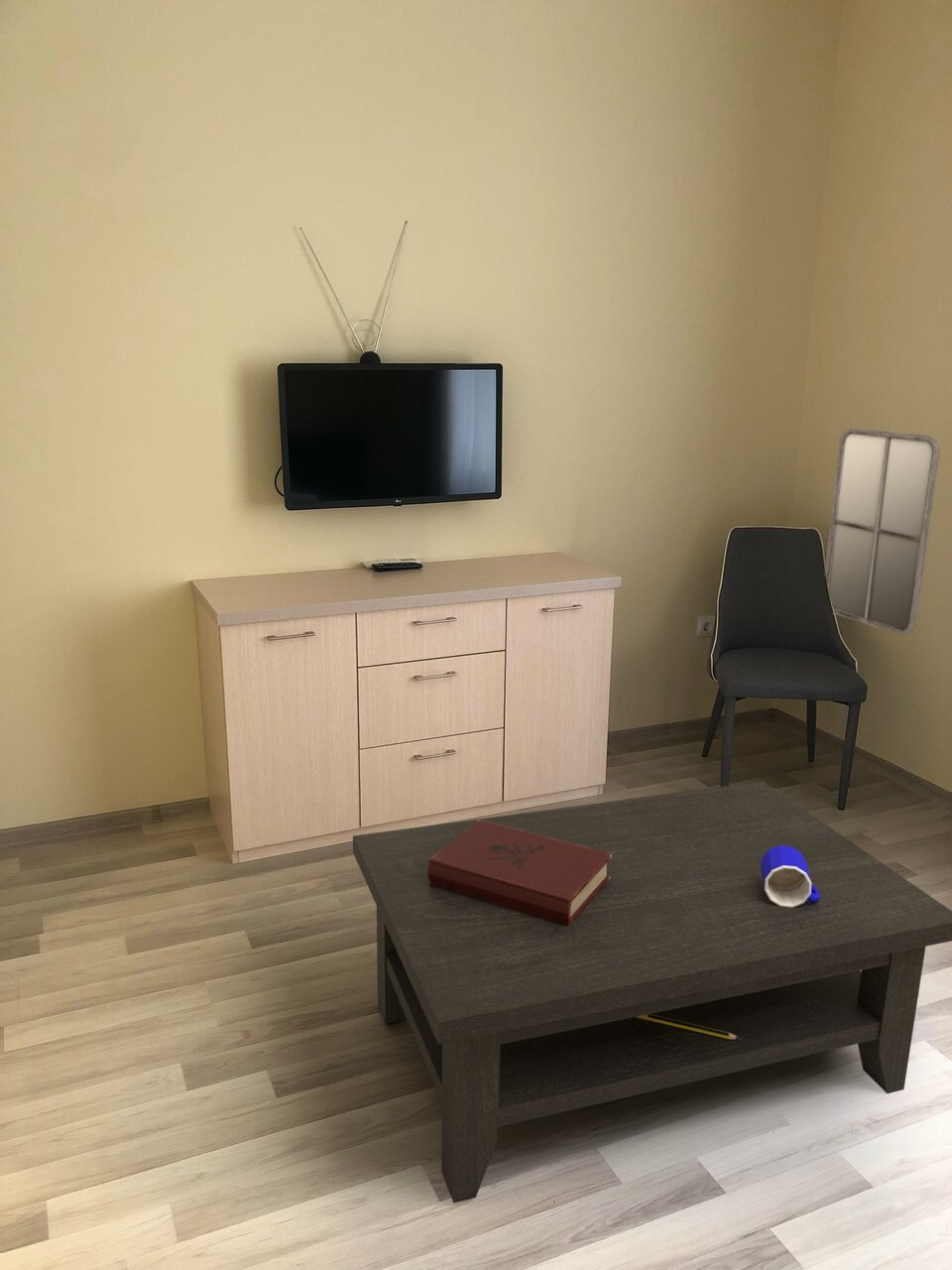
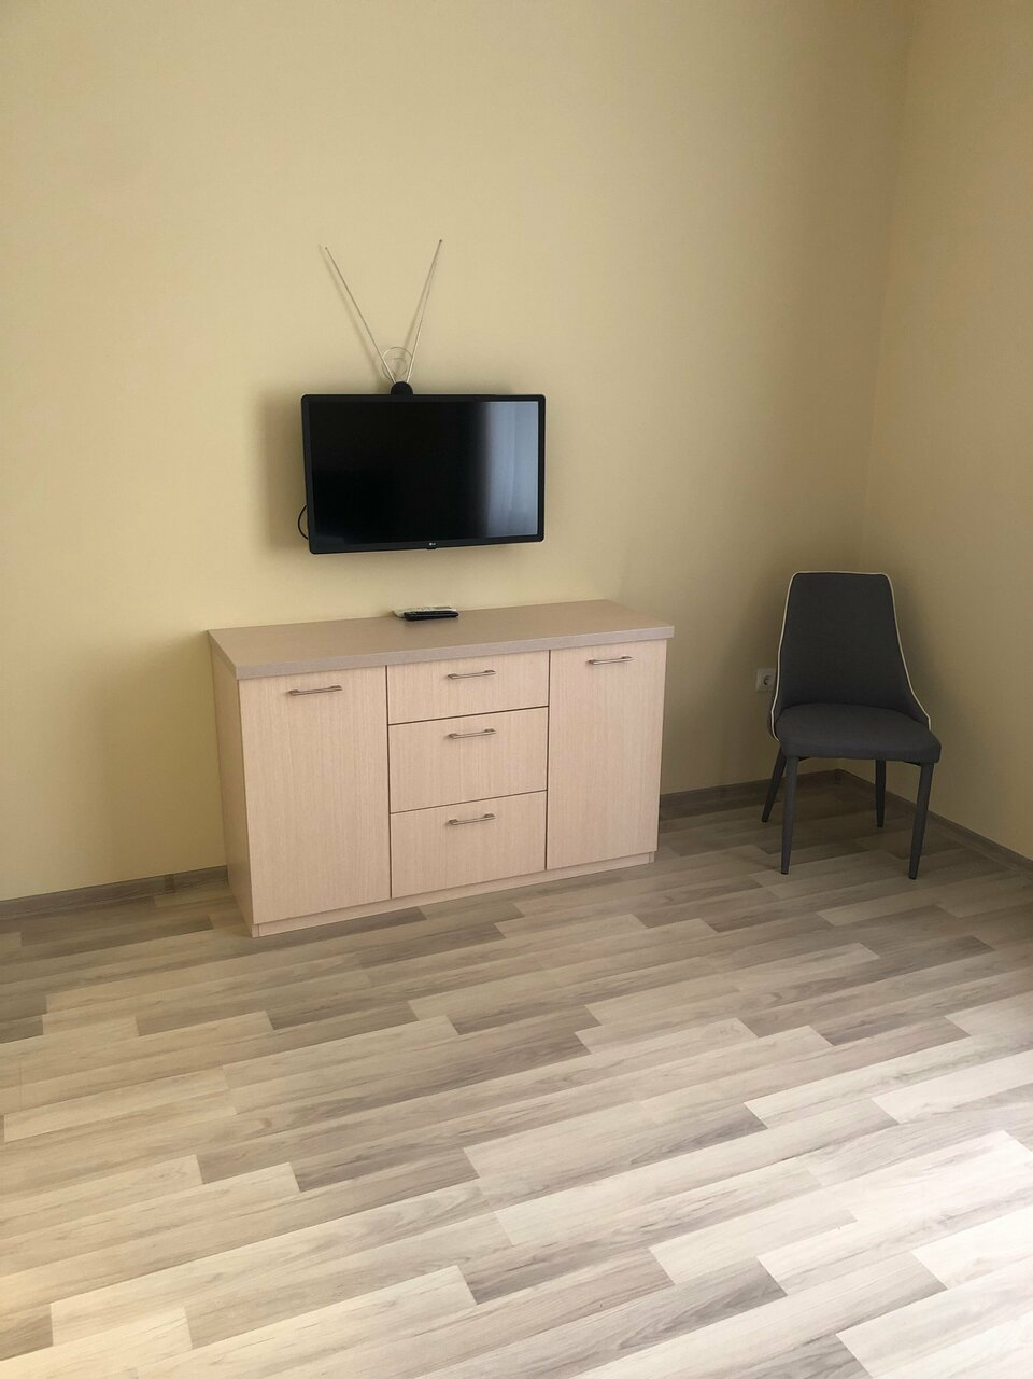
- coffee table [352,780,952,1205]
- home mirror [824,427,941,637]
